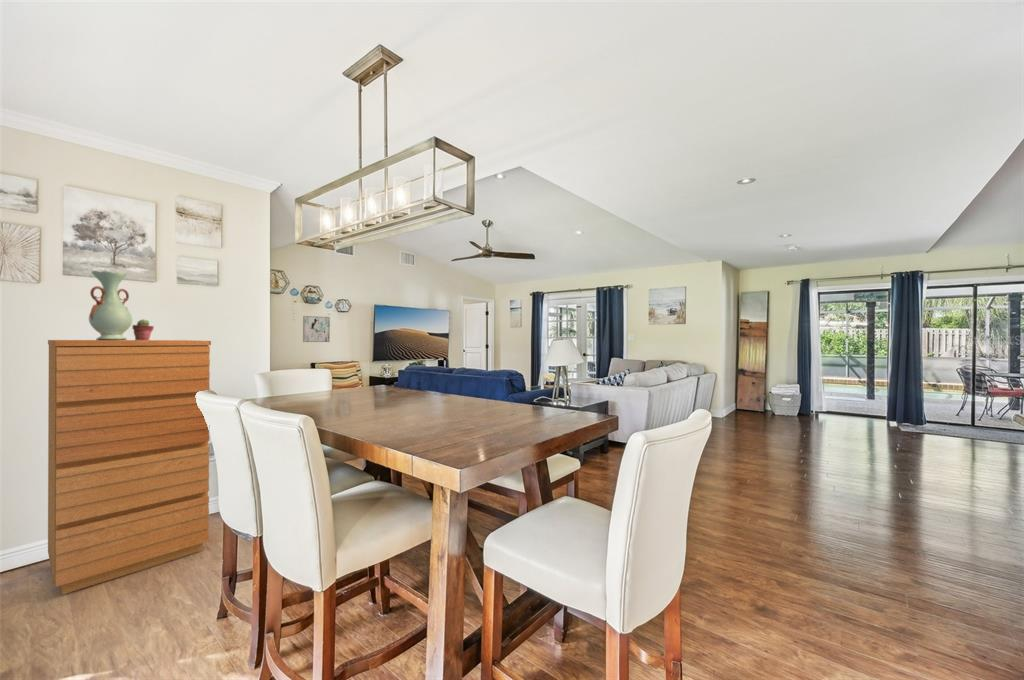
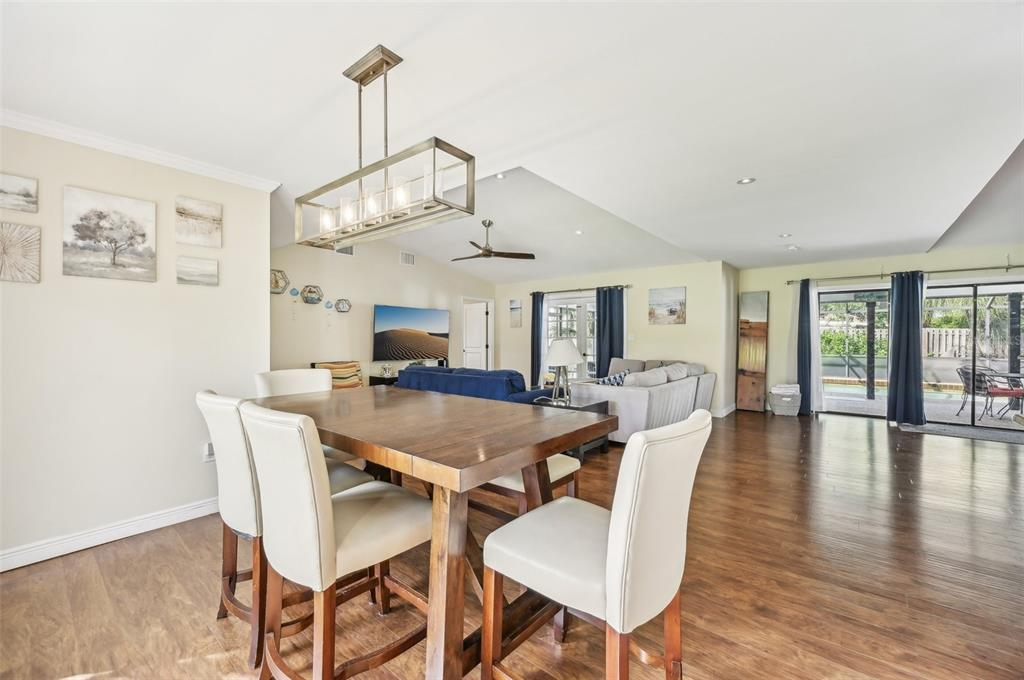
- dresser [47,339,212,595]
- wall art [302,315,331,343]
- potted succulent [131,318,155,341]
- decorative vase [88,270,133,341]
